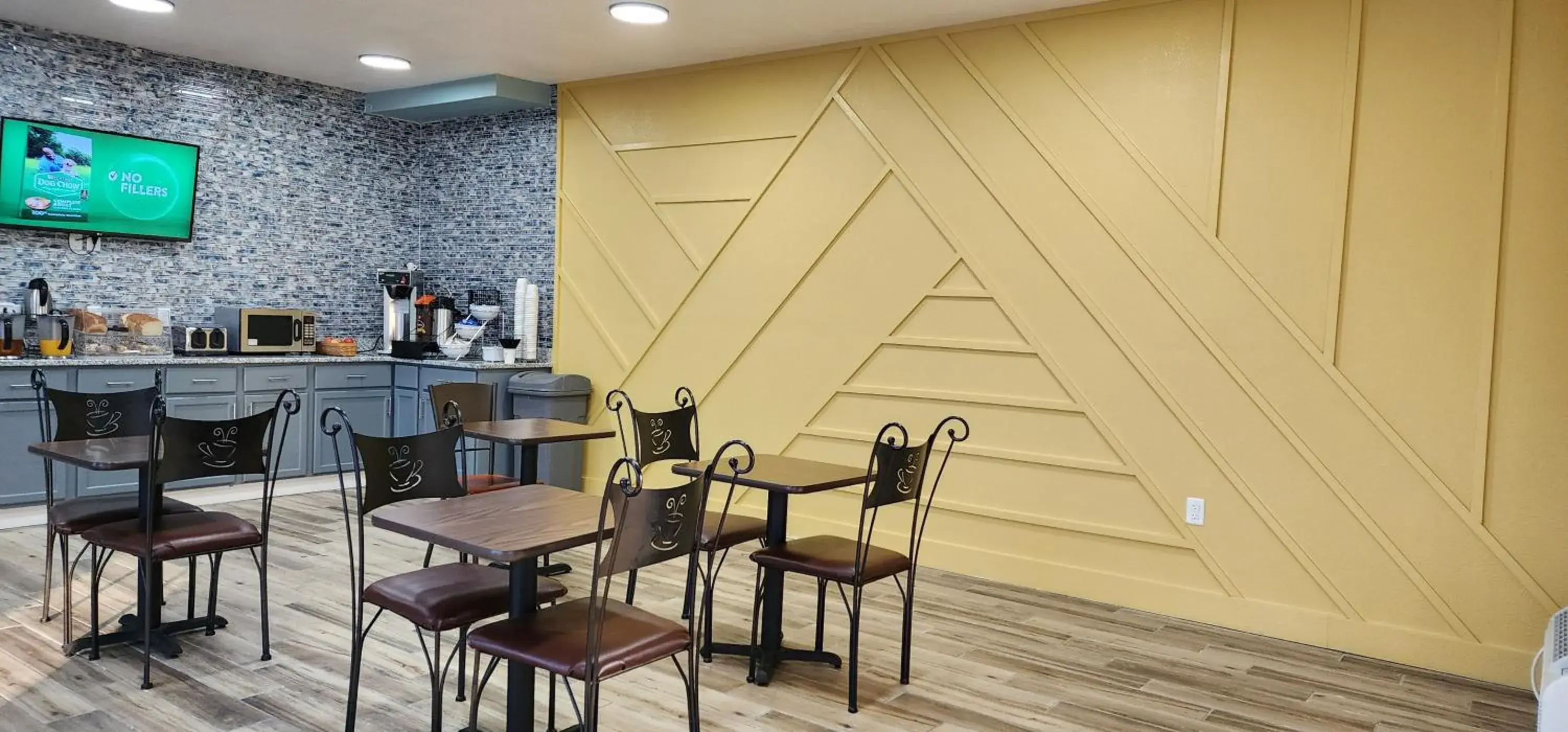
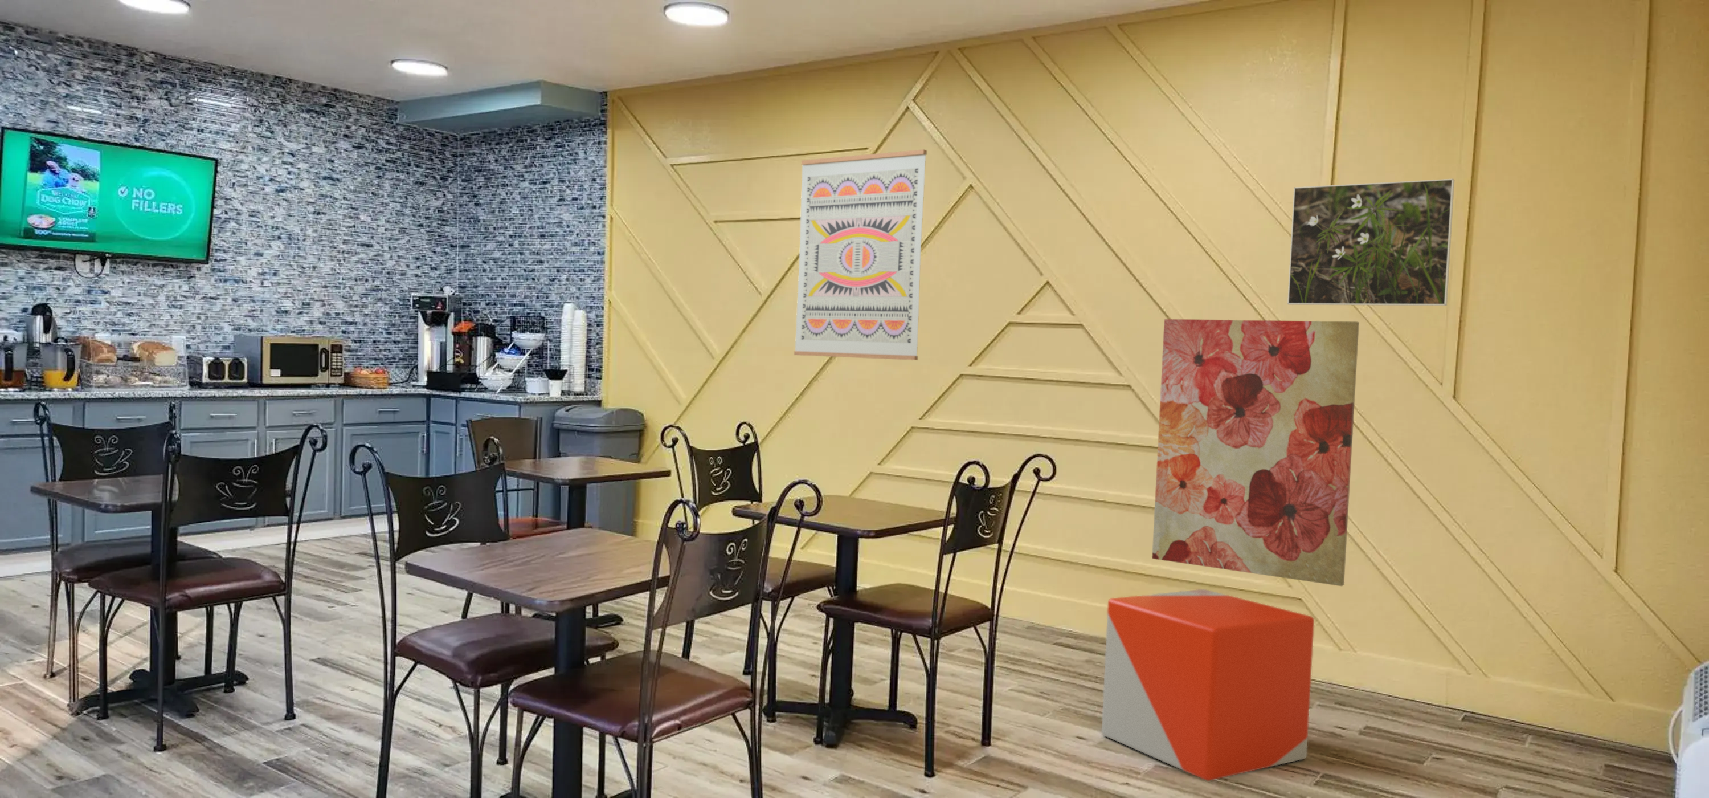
+ wall art [793,148,928,361]
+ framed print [1287,179,1455,306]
+ stool [1101,589,1314,782]
+ wall art [1151,318,1360,587]
